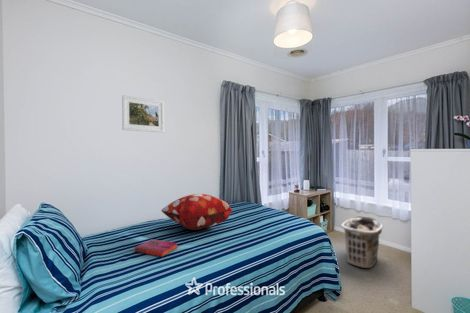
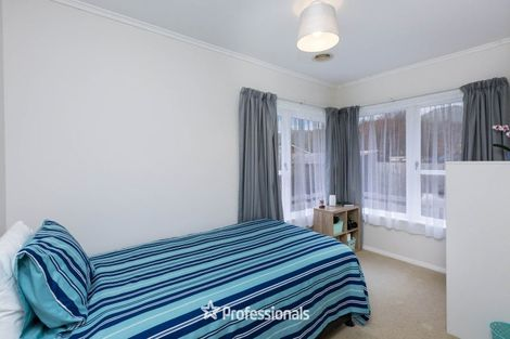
- hardback book [133,238,179,258]
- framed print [121,94,165,133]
- clothes hamper [340,215,384,269]
- decorative pillow [160,193,233,231]
